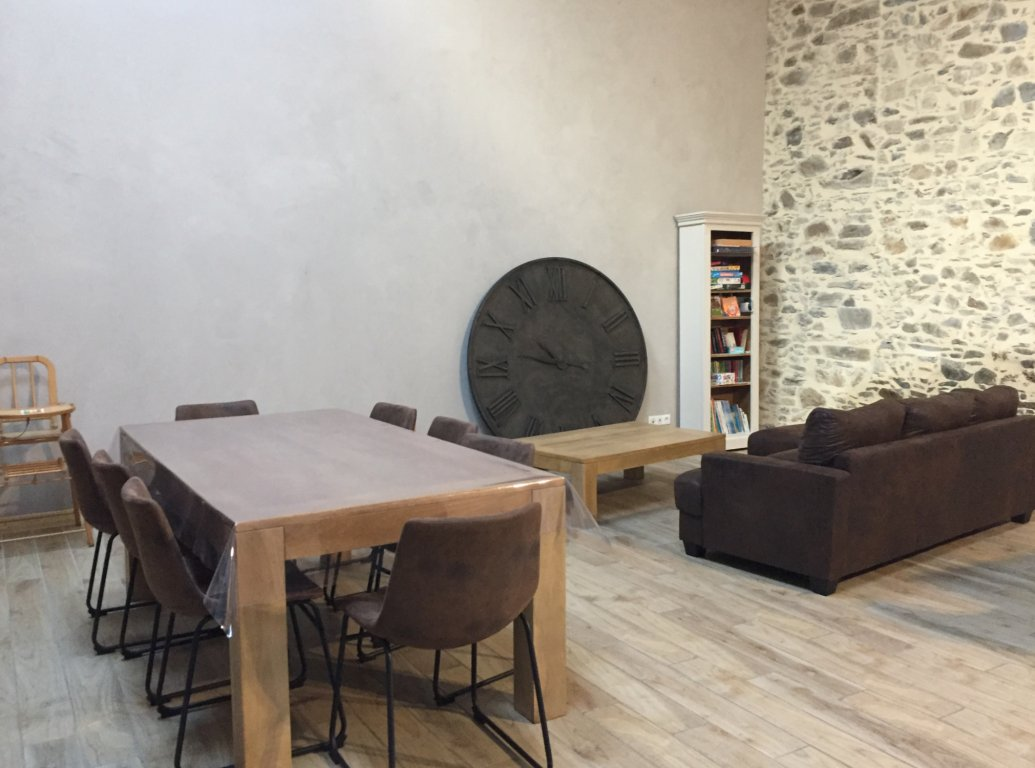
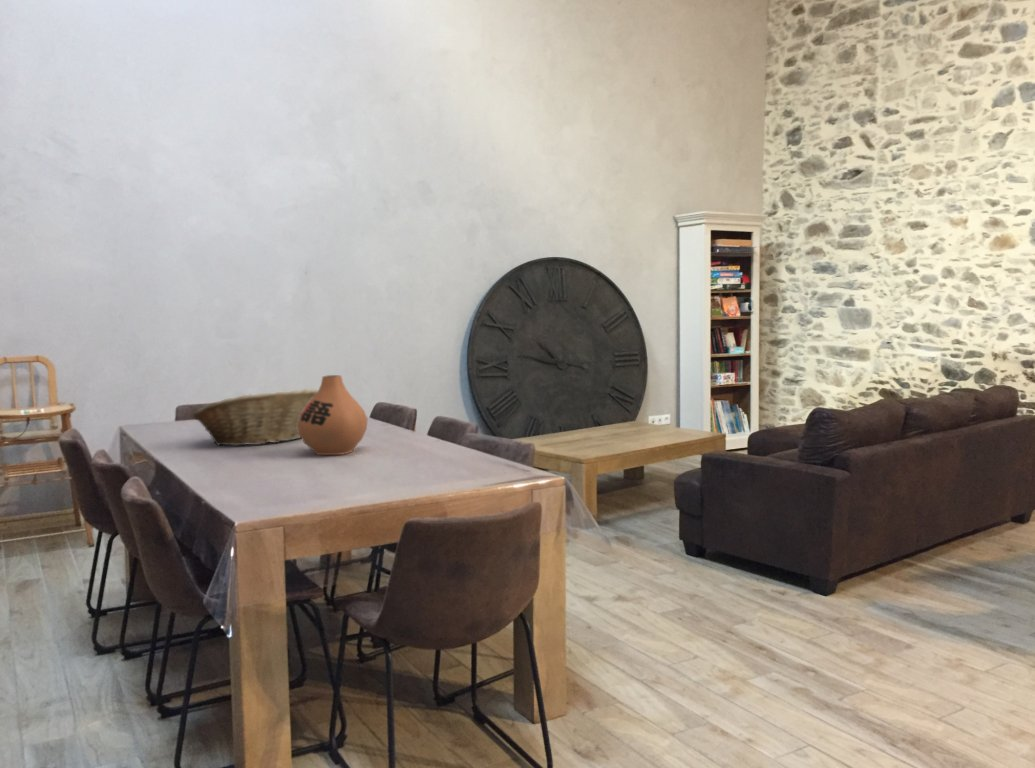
+ vase [298,374,368,456]
+ fruit basket [192,388,318,447]
